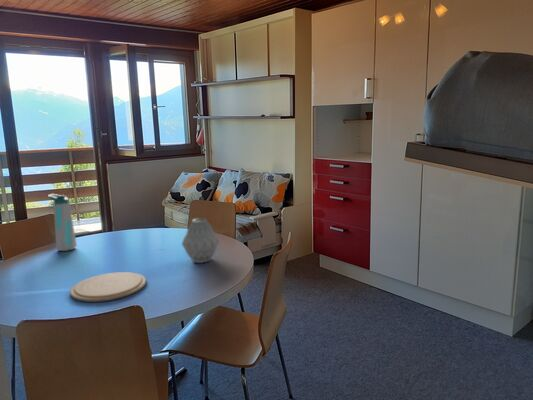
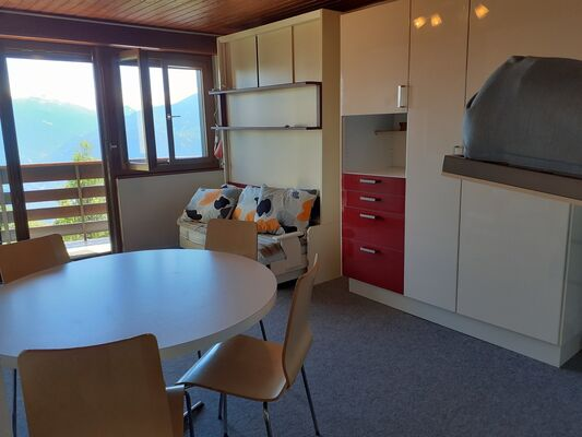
- water bottle [47,193,78,252]
- plate [69,271,147,303]
- vase [181,217,220,264]
